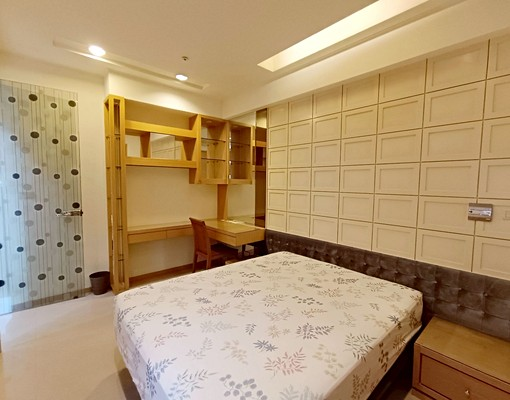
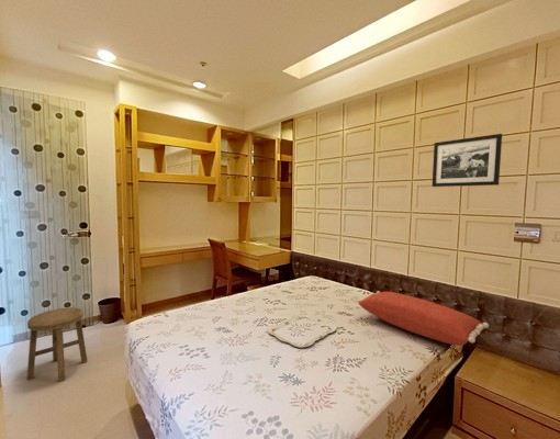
+ serving tray [267,314,337,349]
+ pillow [356,290,490,347]
+ stool [26,306,88,382]
+ picture frame [432,133,503,188]
